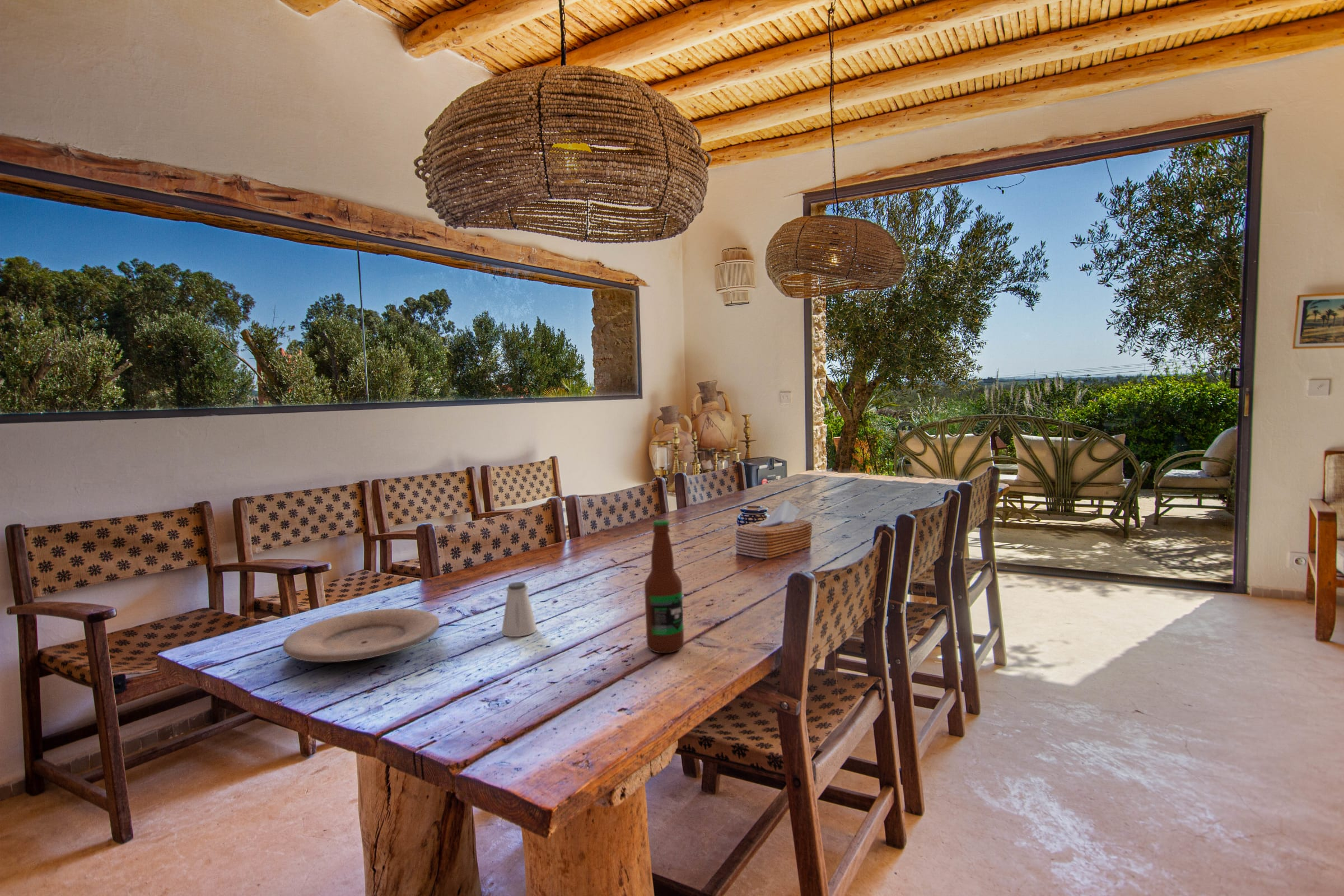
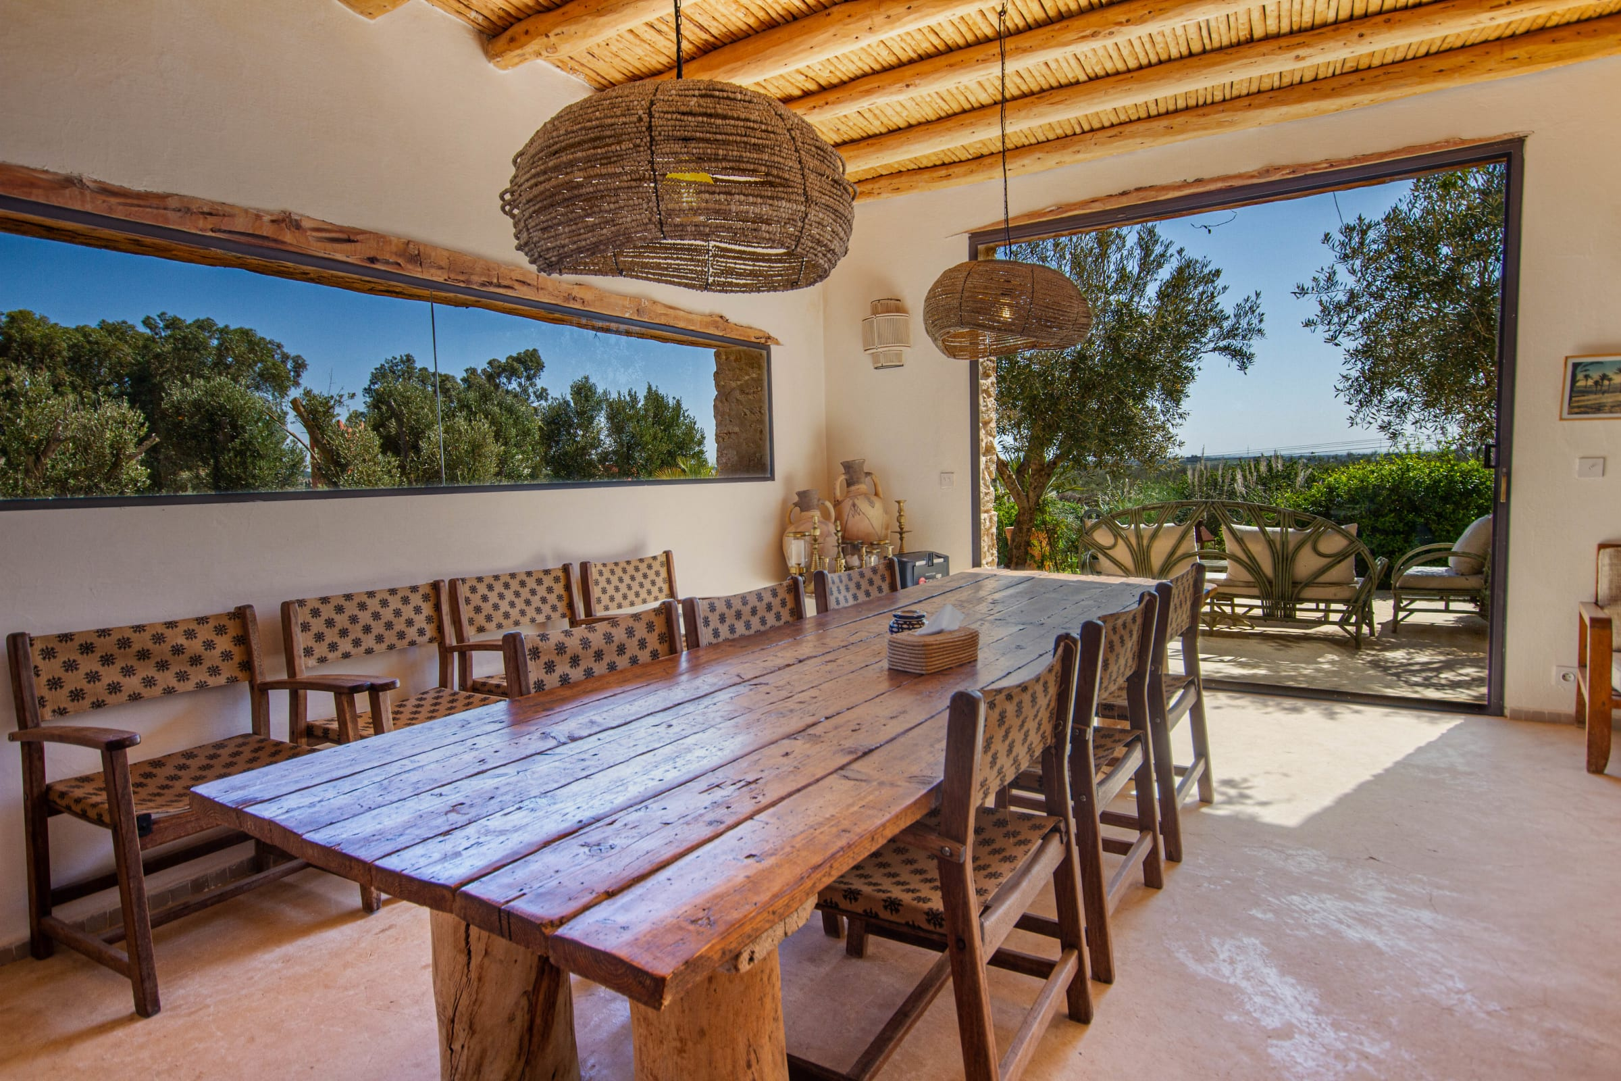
- saltshaker [501,581,538,637]
- bottle [644,519,684,654]
- plate [282,608,440,662]
